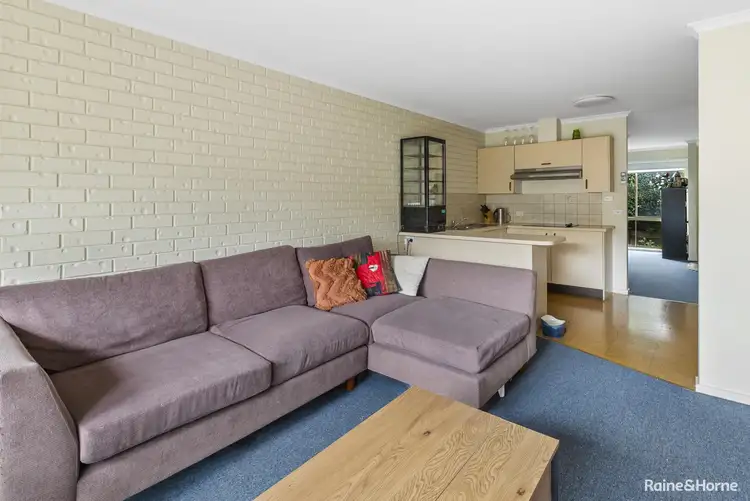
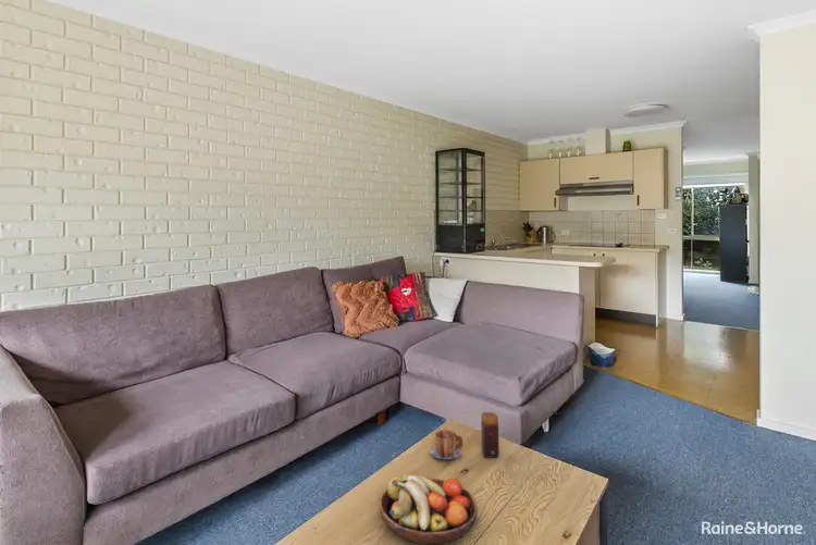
+ candle [480,411,500,459]
+ mug [430,430,463,461]
+ fruit bowl [379,473,479,545]
